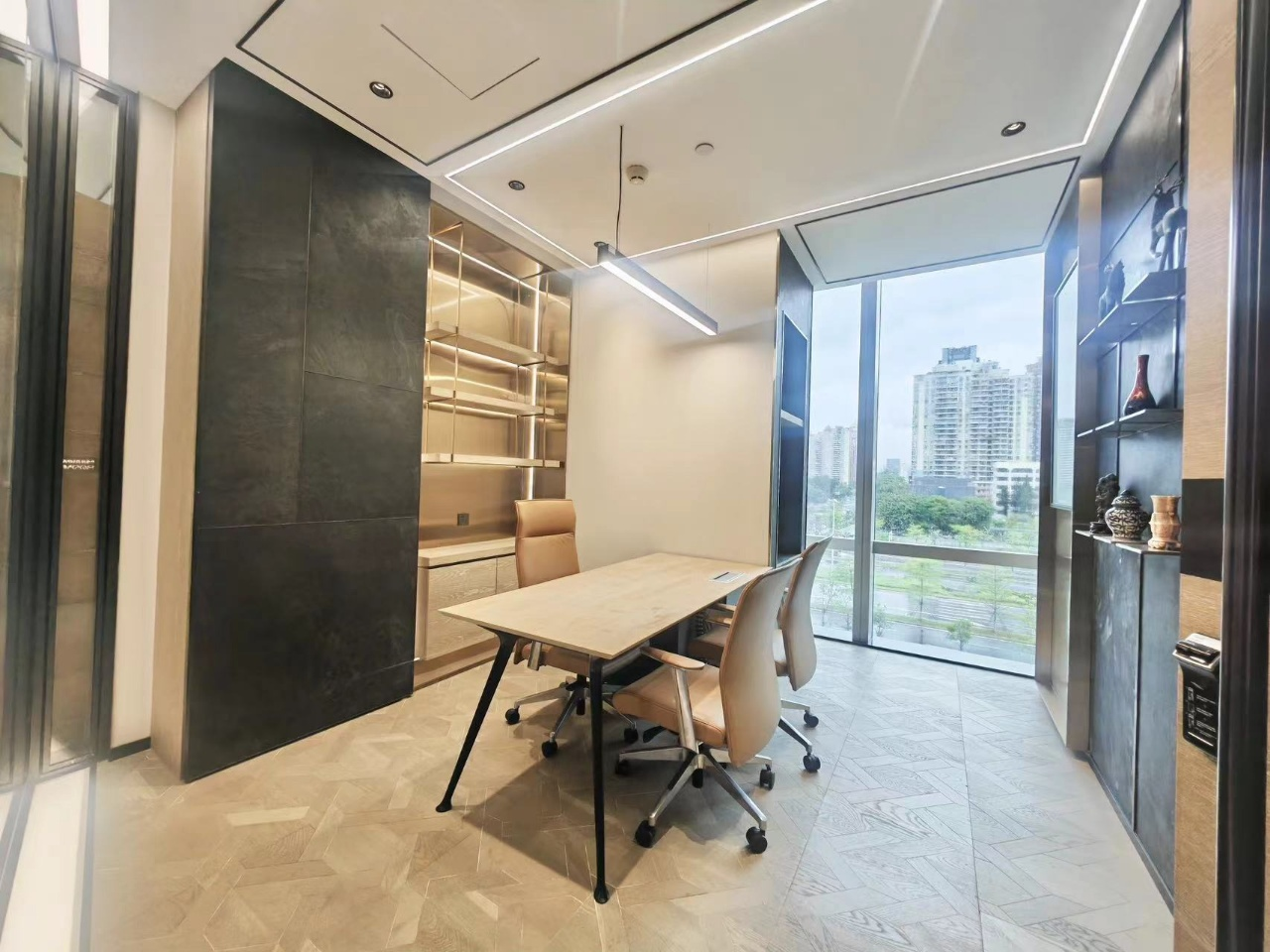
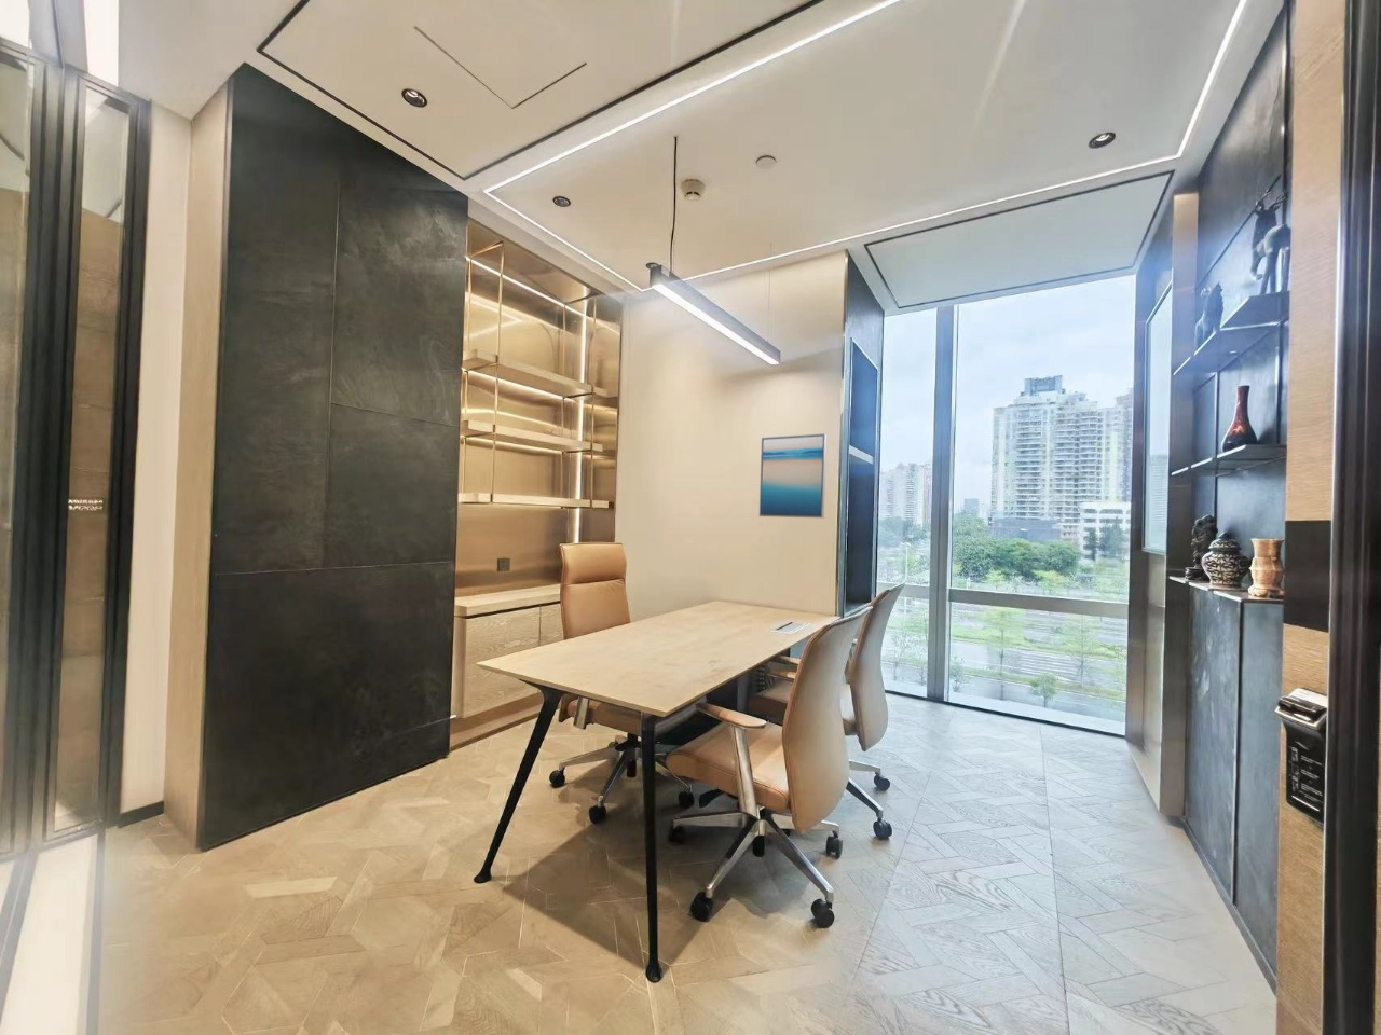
+ wall art [759,433,828,519]
